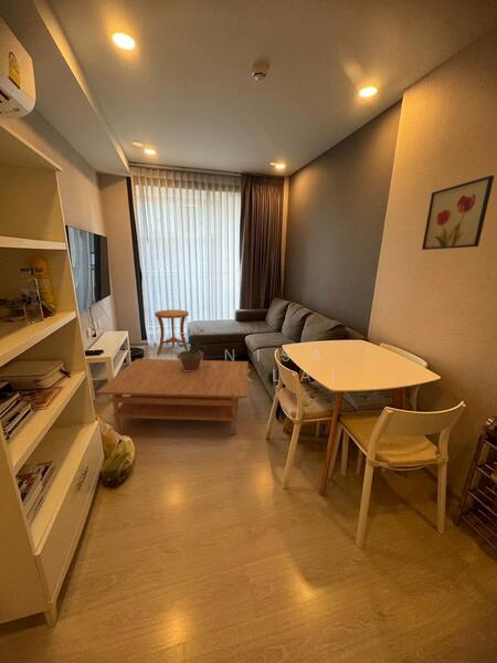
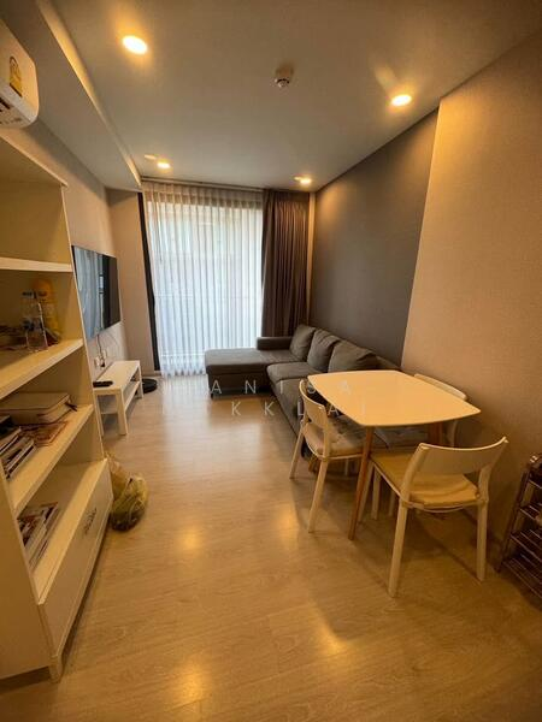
- coffee table [95,358,250,435]
- potted plant [176,326,209,371]
- wall art [421,175,495,251]
- side table [154,309,190,356]
